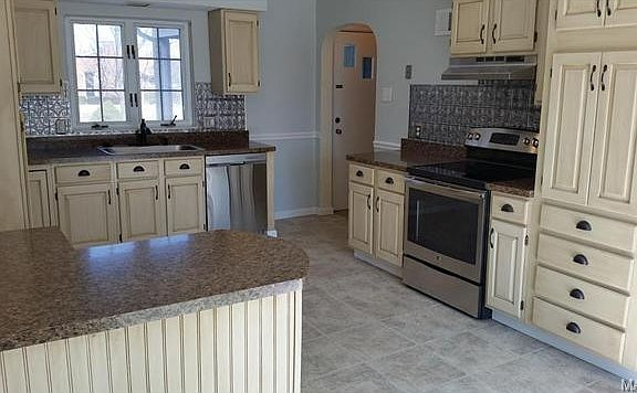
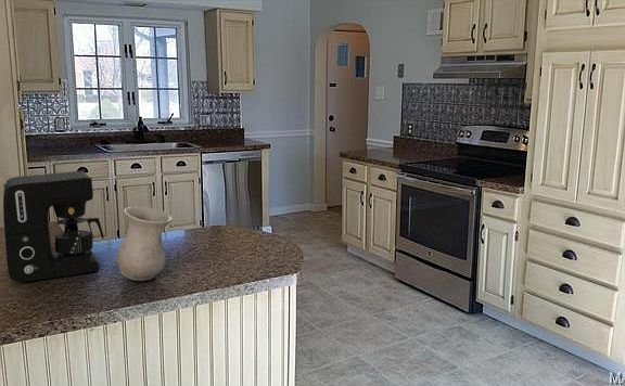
+ vase [116,206,174,282]
+ coffee maker [2,170,105,283]
